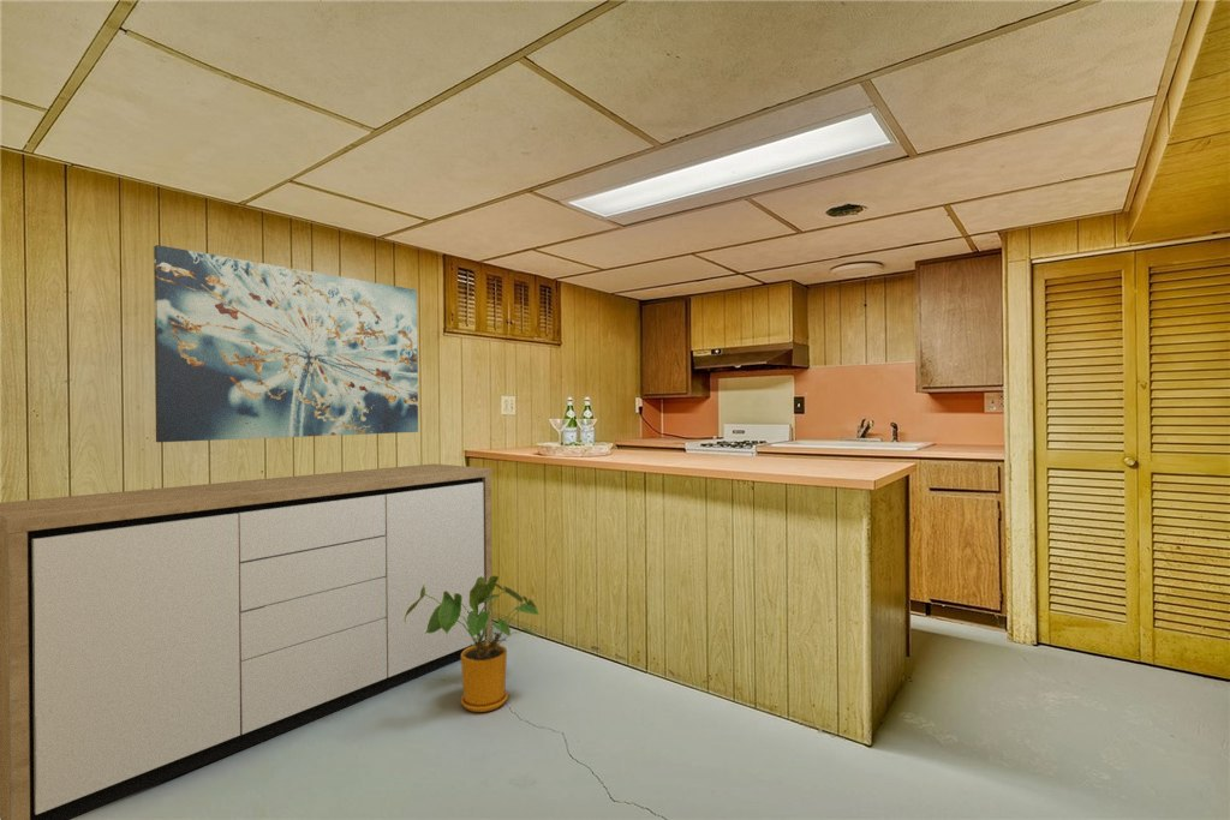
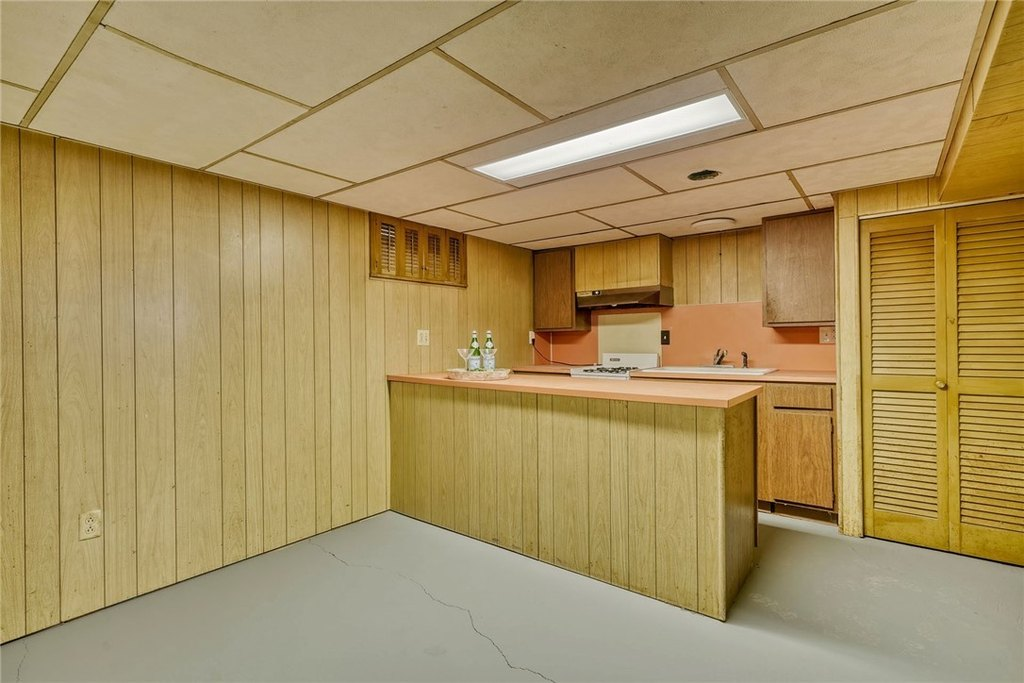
- house plant [405,575,543,713]
- sideboard [0,462,494,820]
- wall art [153,244,419,443]
